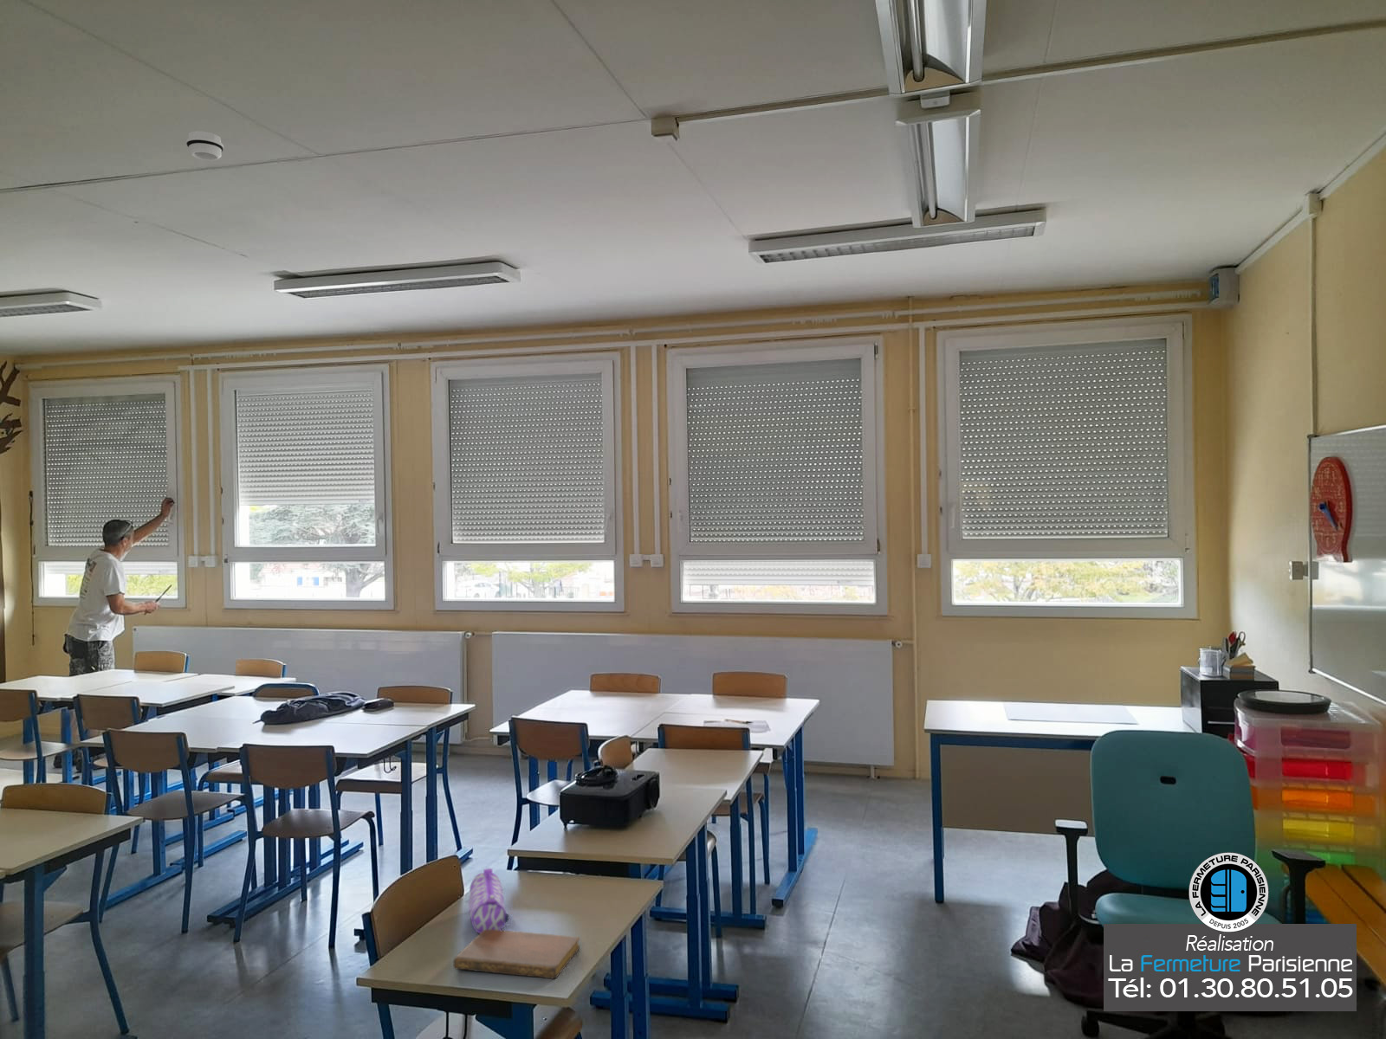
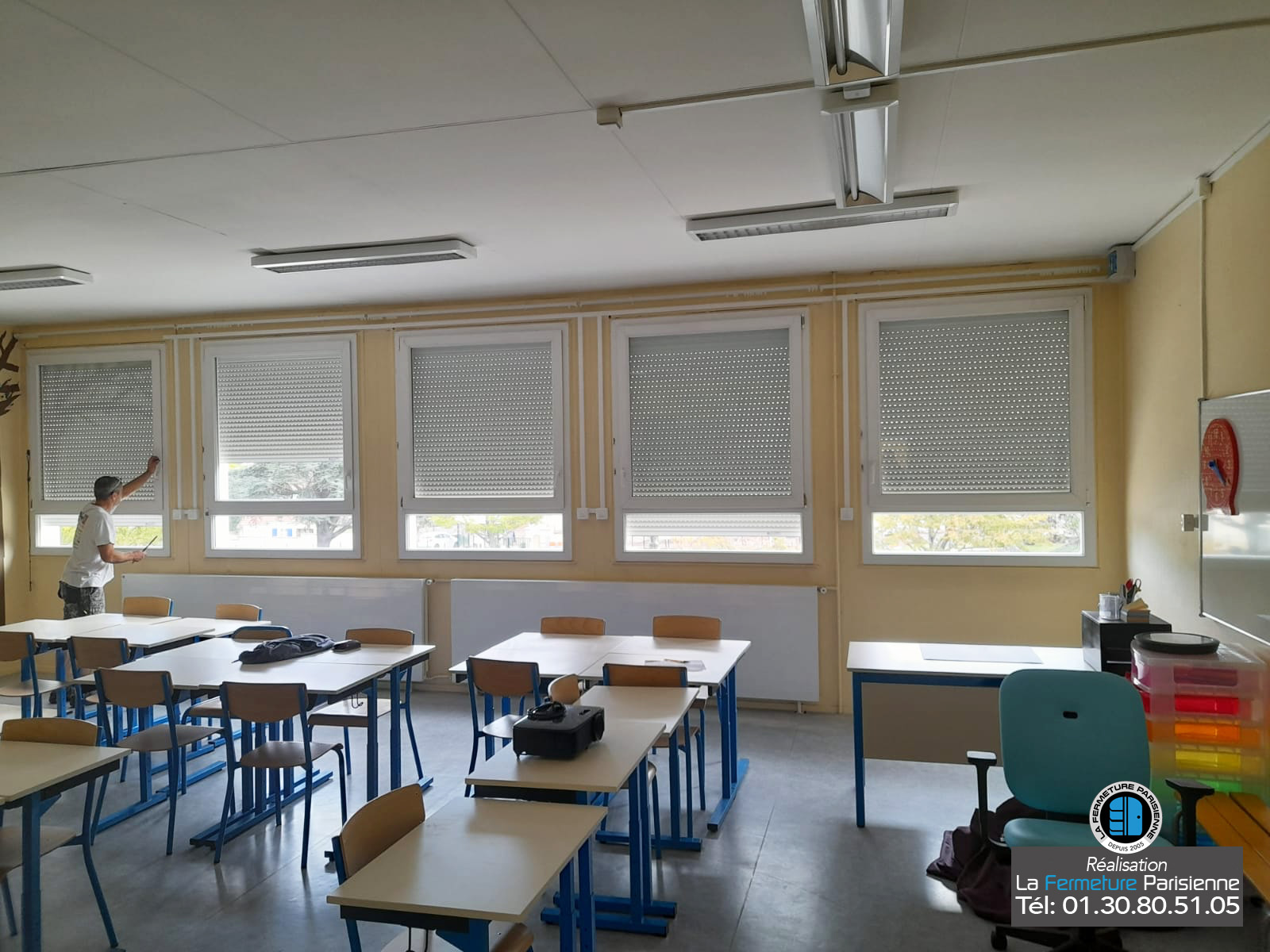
- smoke detector [186,130,225,162]
- notebook [452,930,581,979]
- pencil case [468,868,511,934]
